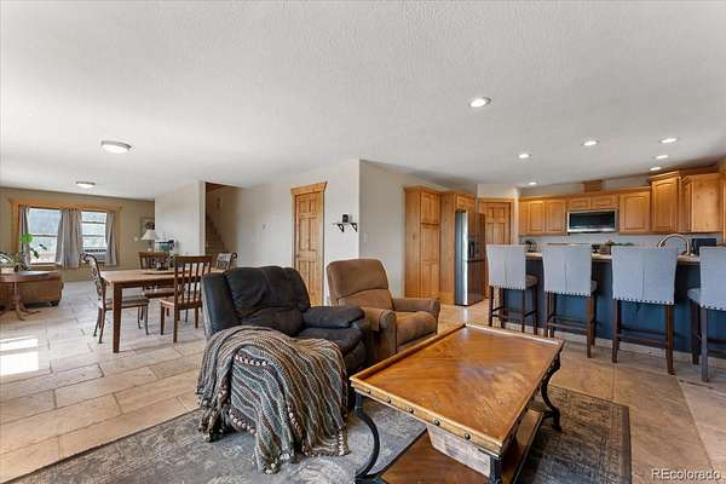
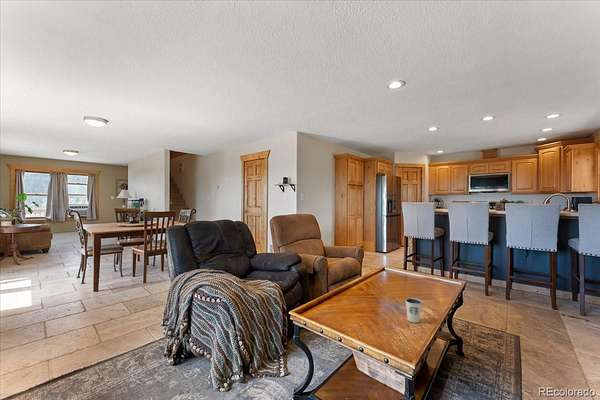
+ dixie cup [404,297,423,324]
